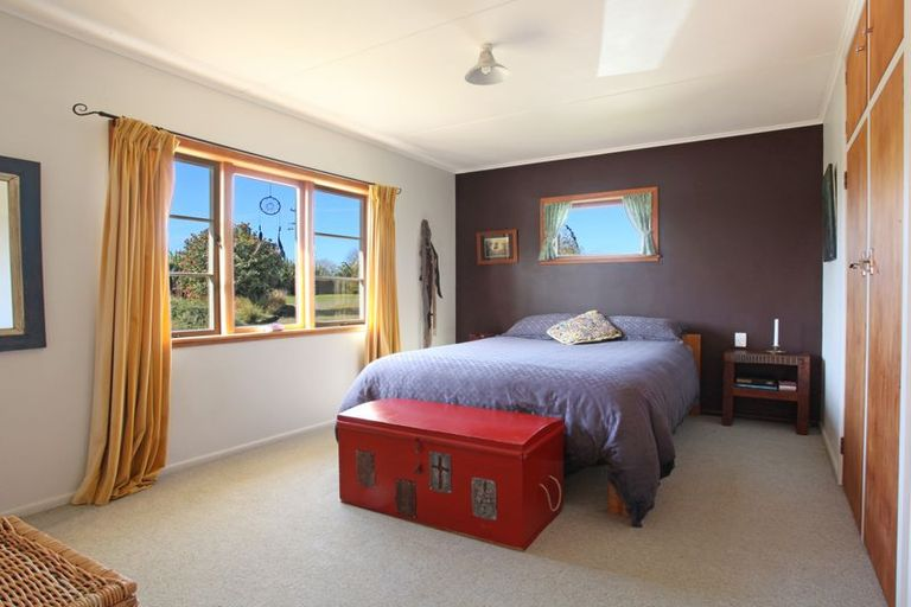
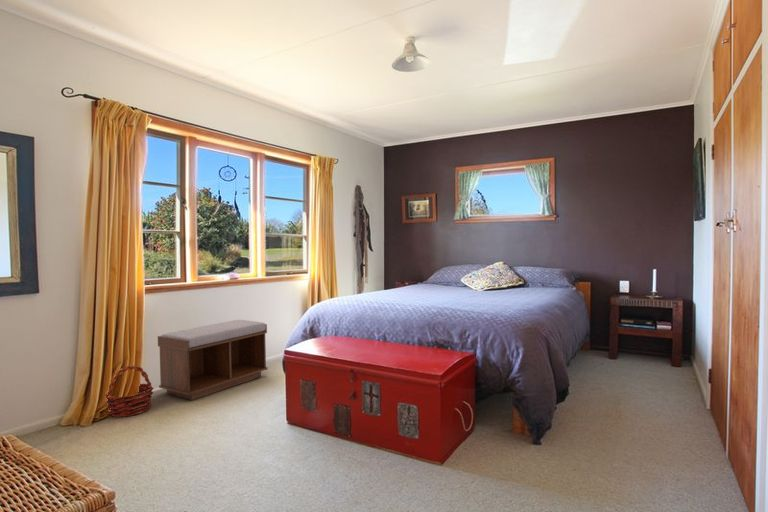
+ bench [157,319,269,401]
+ basket [104,365,155,418]
